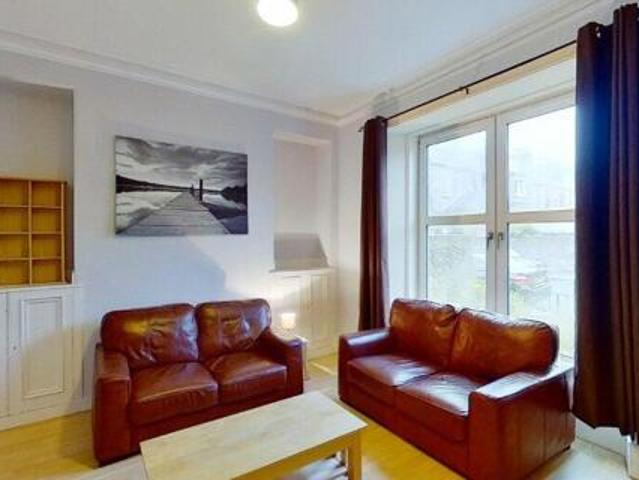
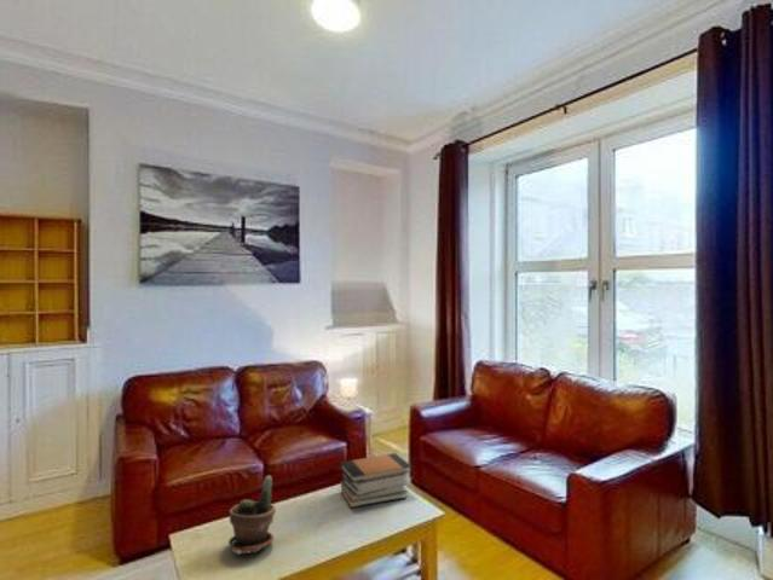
+ potted plant [227,475,277,555]
+ book stack [339,452,413,509]
